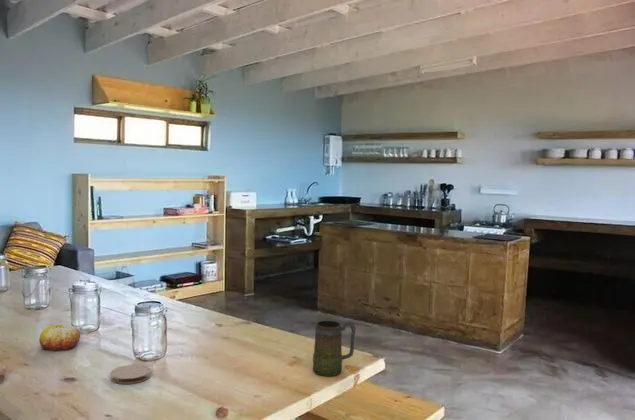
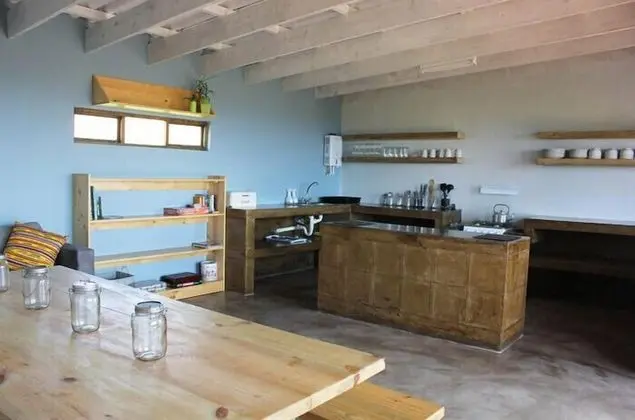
- fruit [38,323,81,352]
- coaster [109,364,151,385]
- mug [312,320,356,377]
